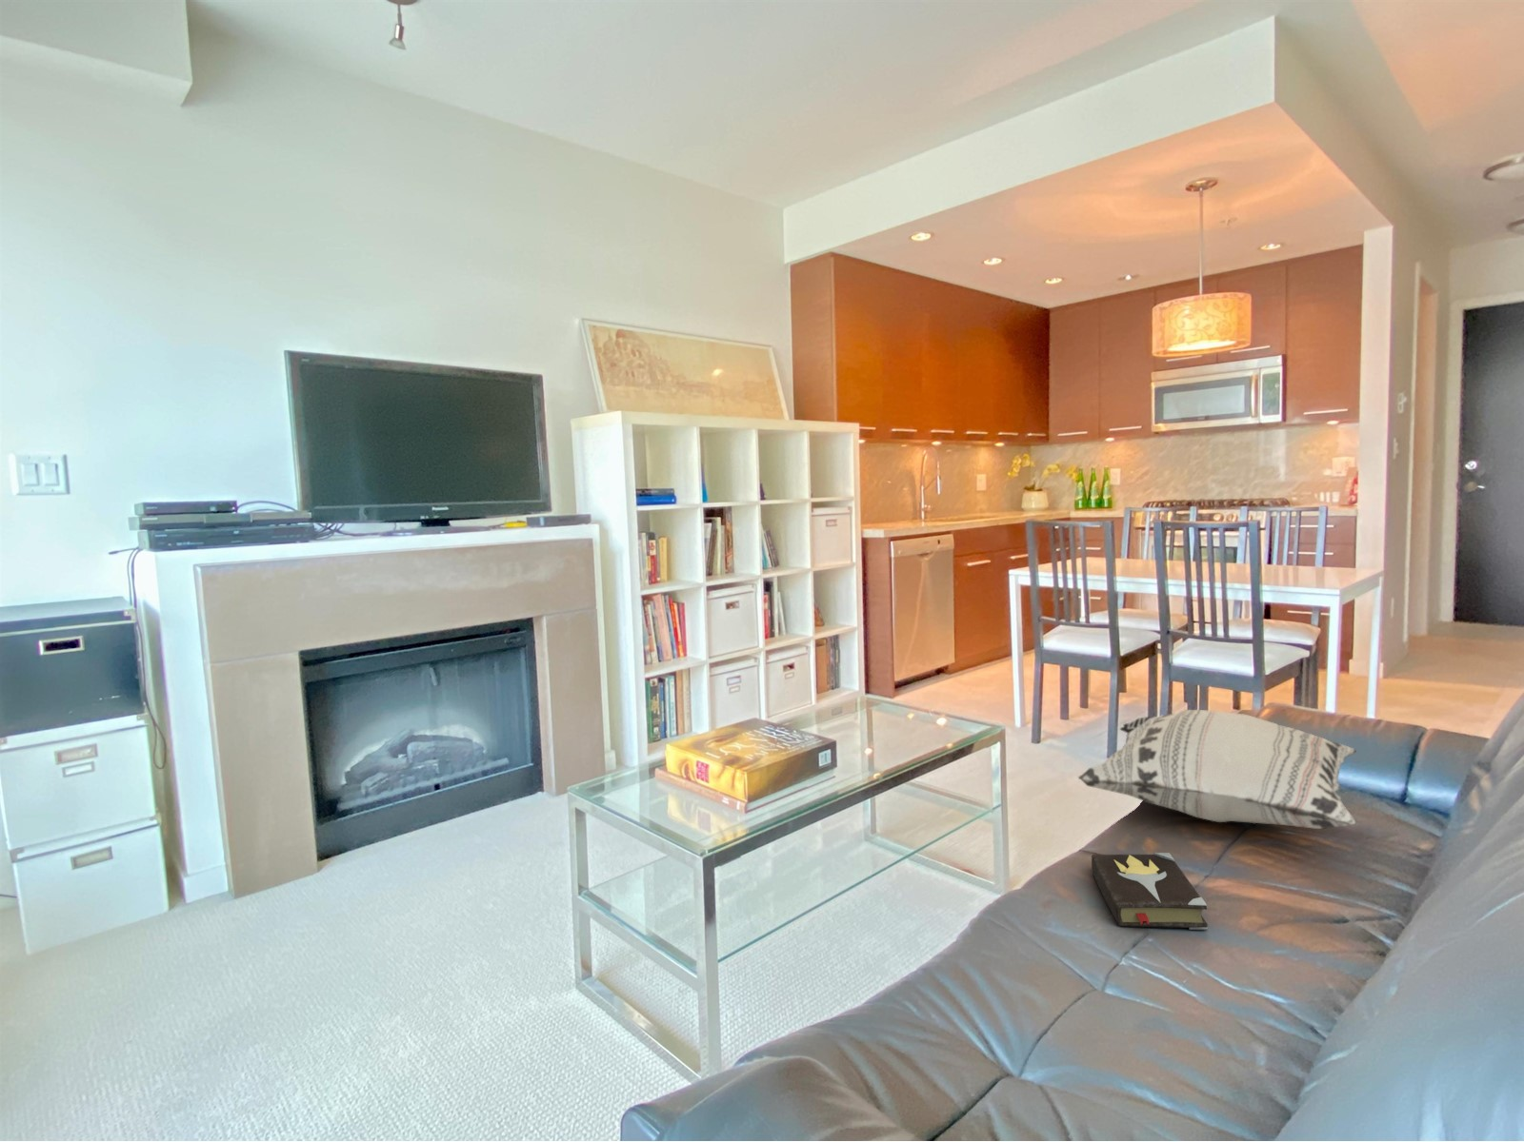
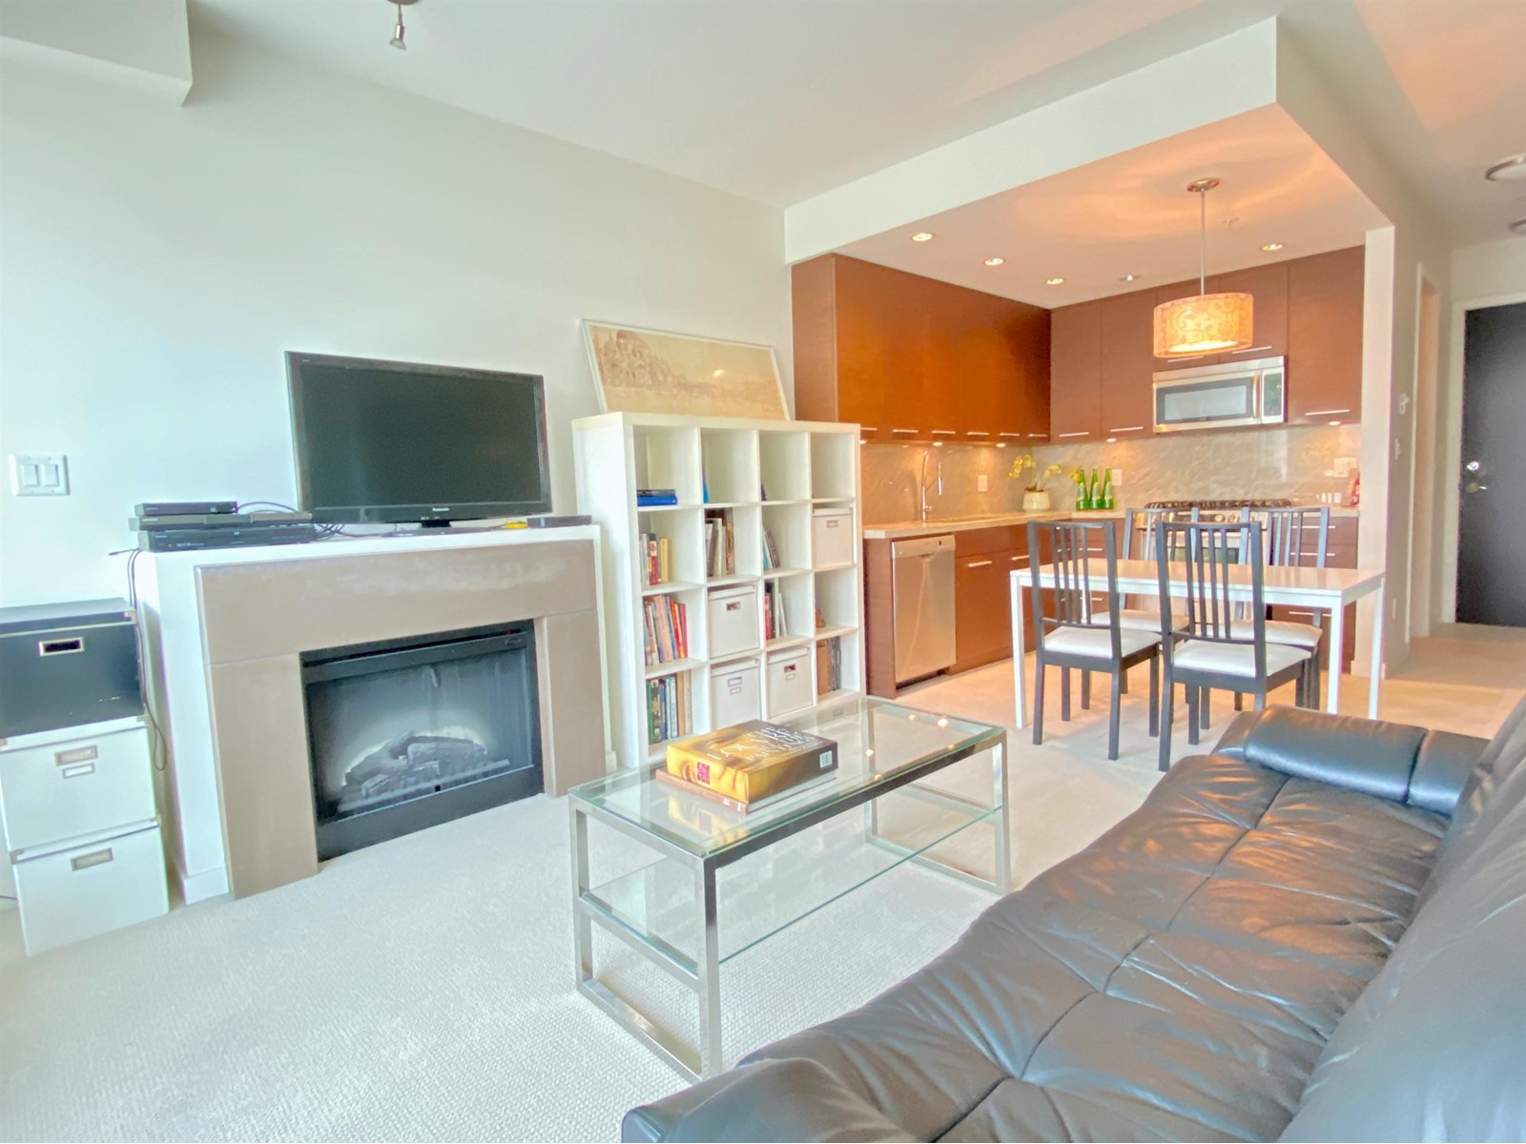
- hardback book [1091,852,1208,931]
- decorative pillow [1078,709,1360,830]
